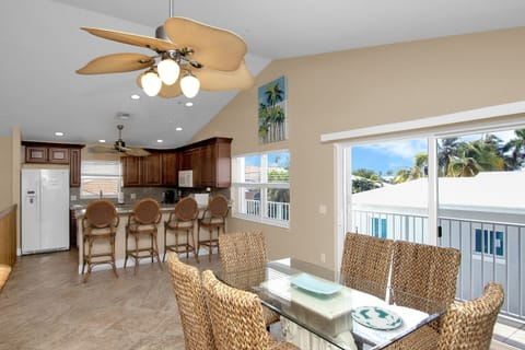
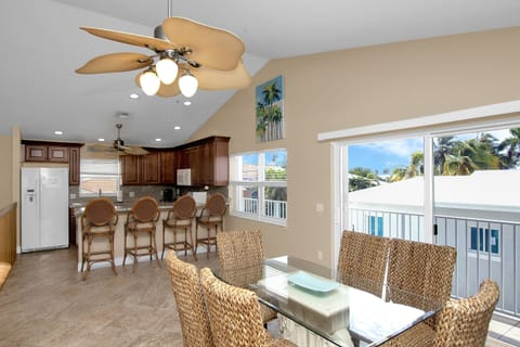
- plate [350,305,402,330]
